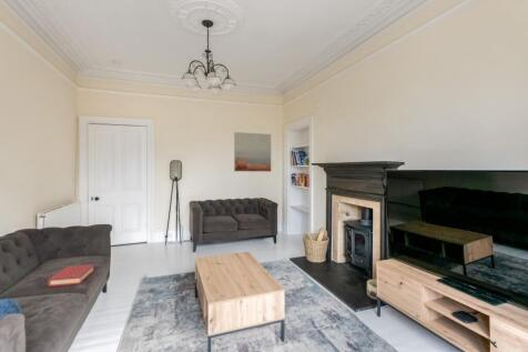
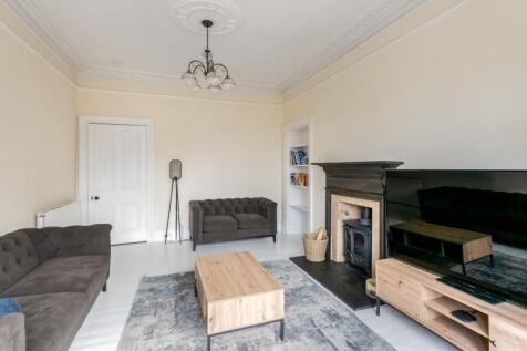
- hardback book [47,263,95,288]
- wall art [233,131,272,172]
